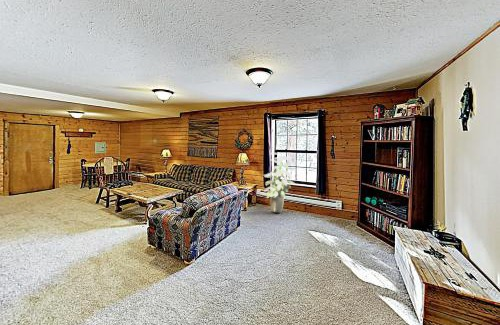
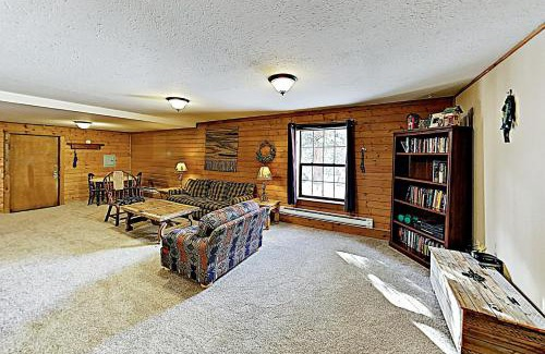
- indoor plant [263,152,296,214]
